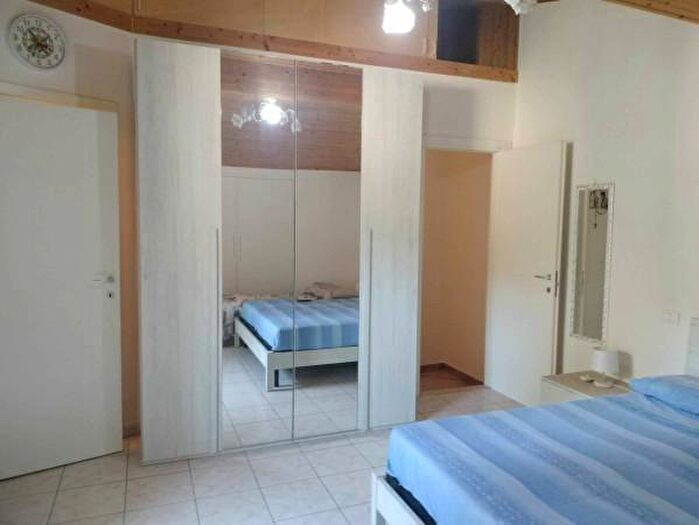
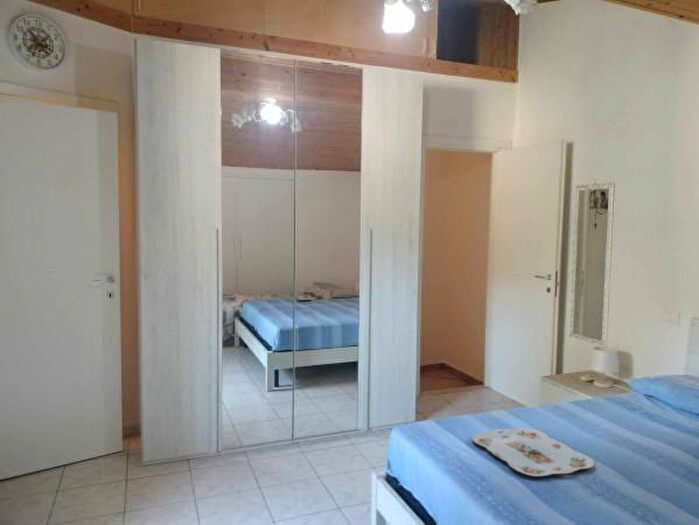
+ serving tray [471,427,595,477]
